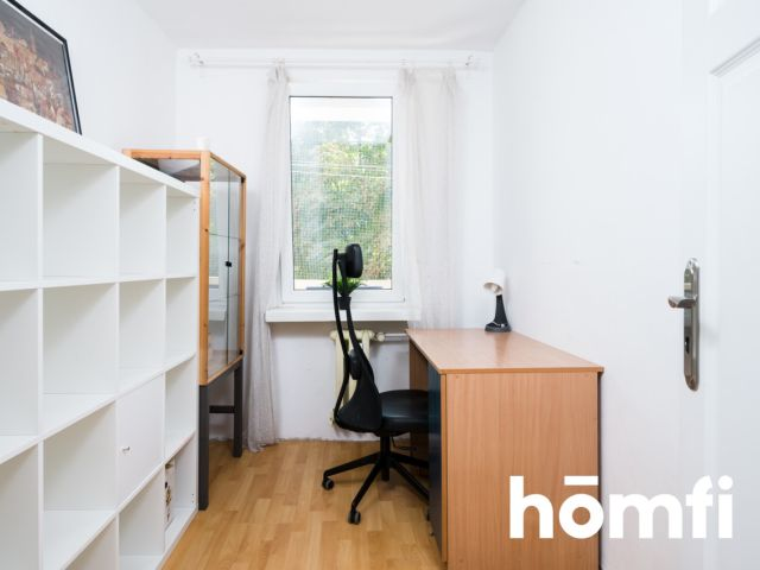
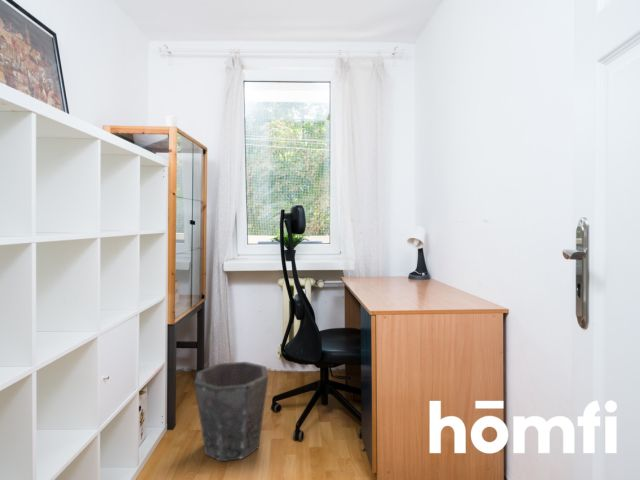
+ waste bin [193,361,270,462]
